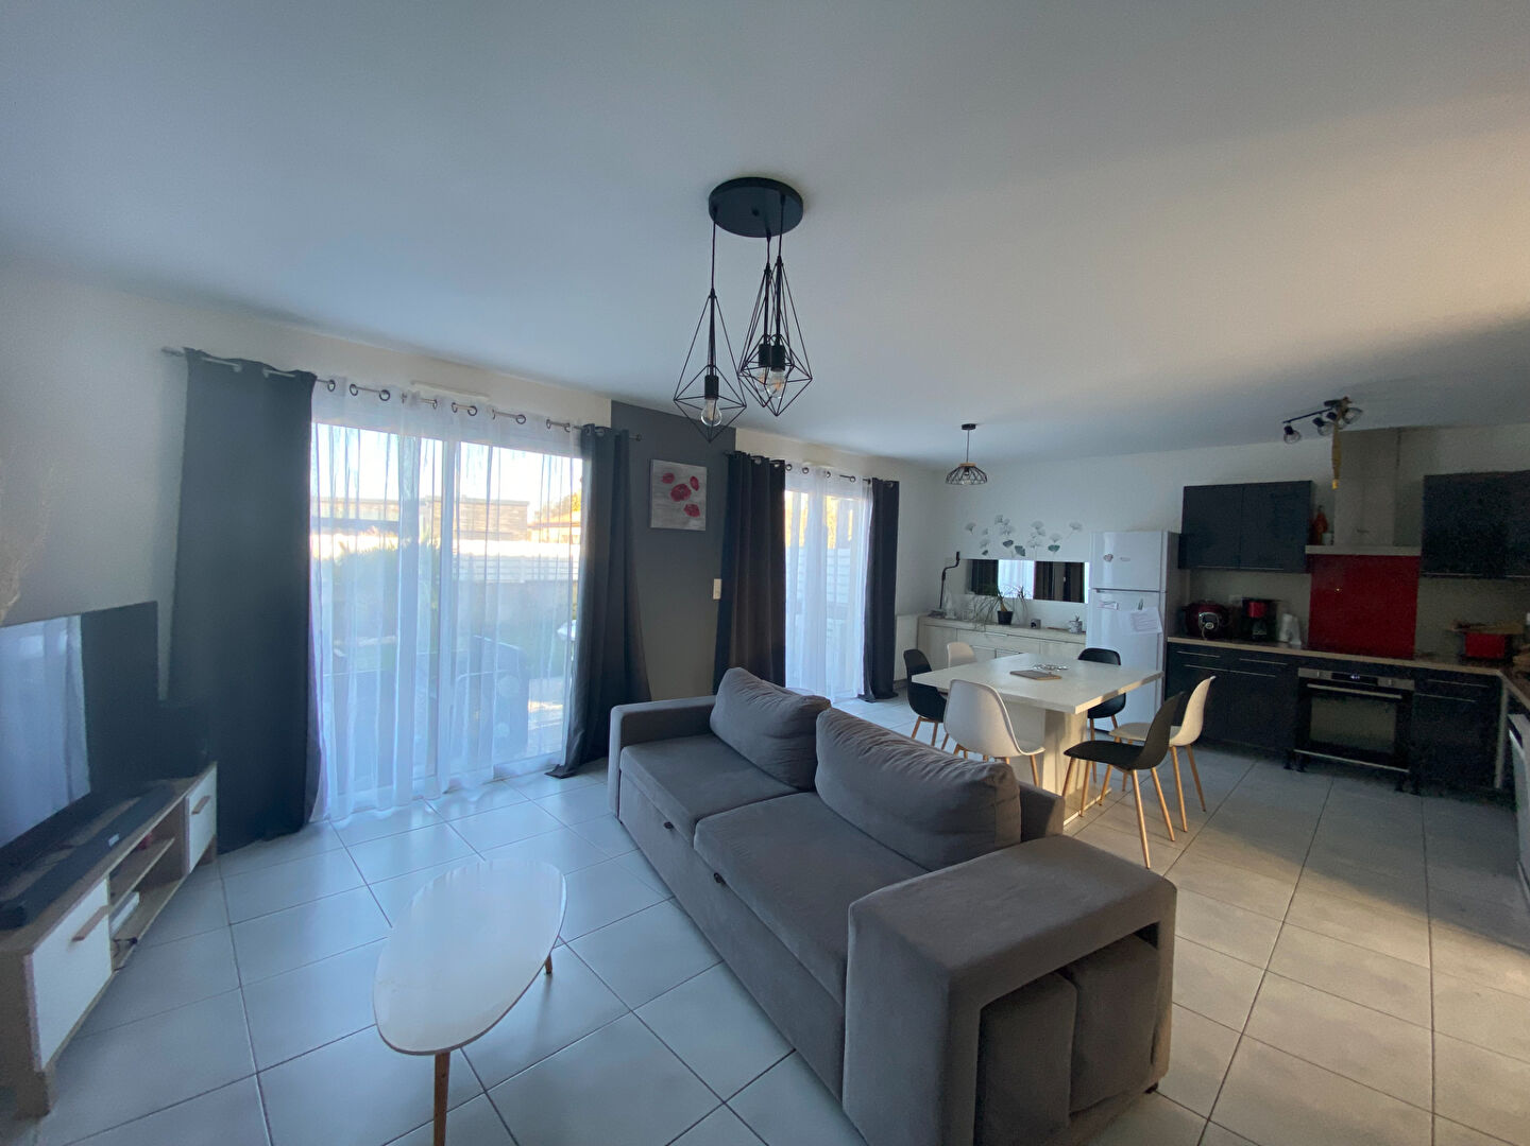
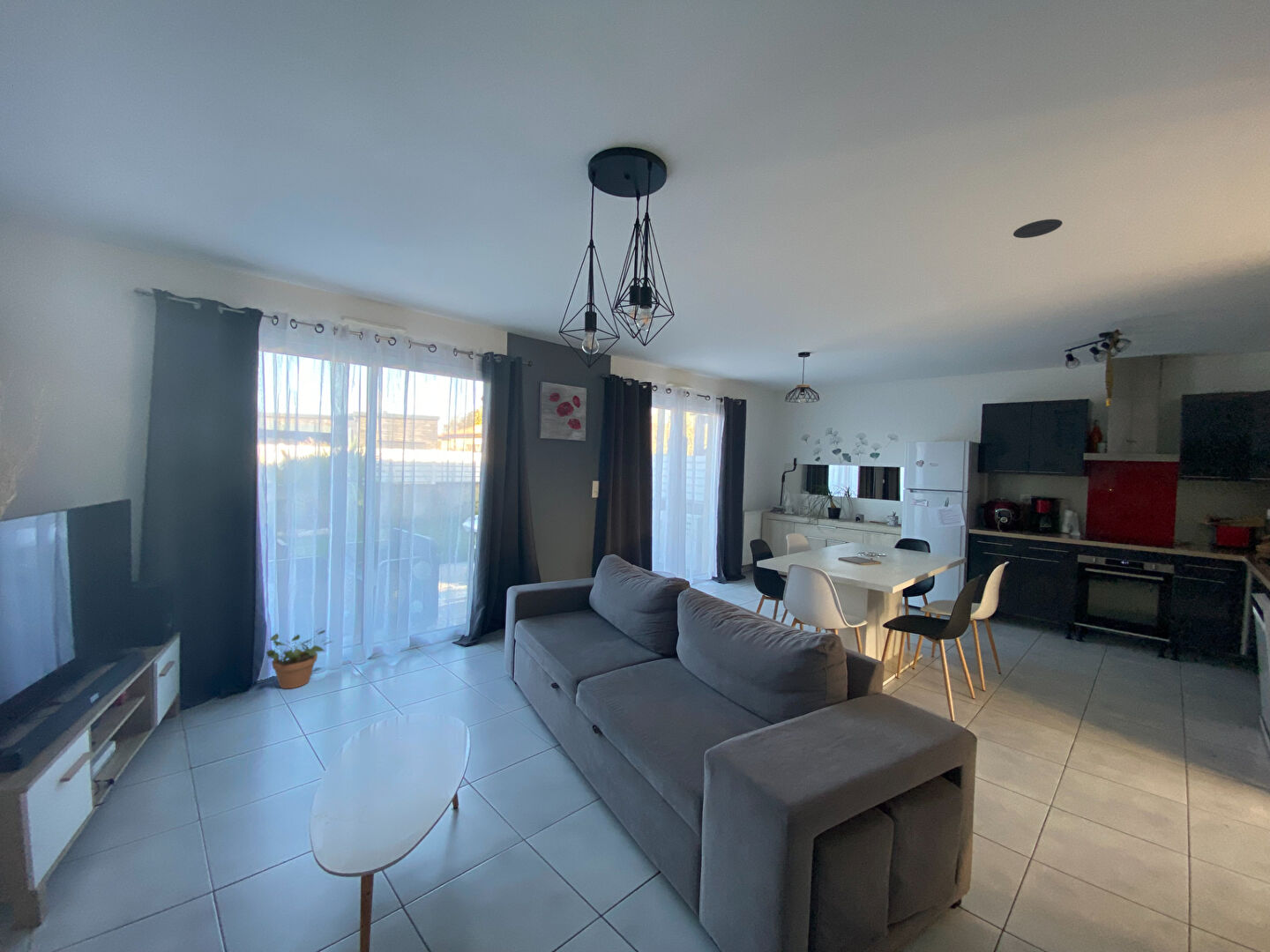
+ potted plant [265,626,333,690]
+ recessed light [1012,219,1063,239]
